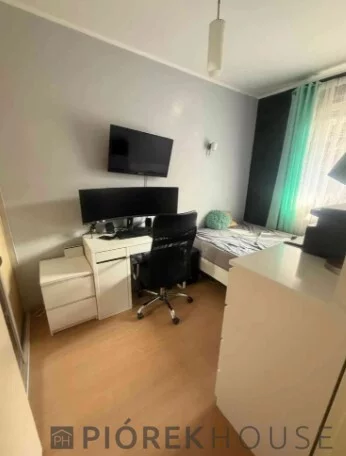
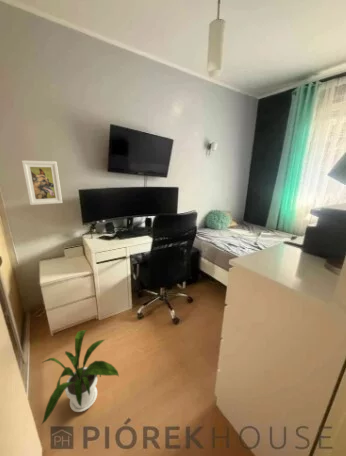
+ house plant [41,329,120,425]
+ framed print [21,160,63,206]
